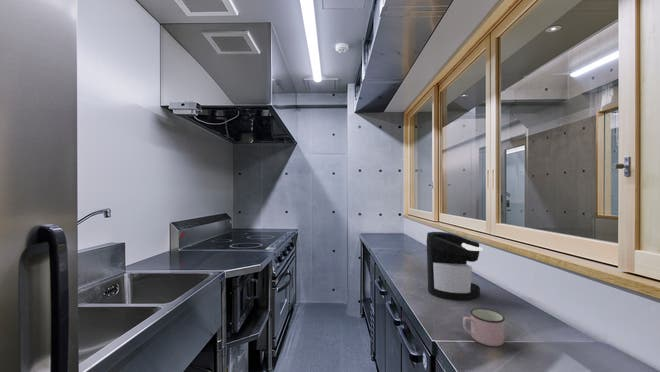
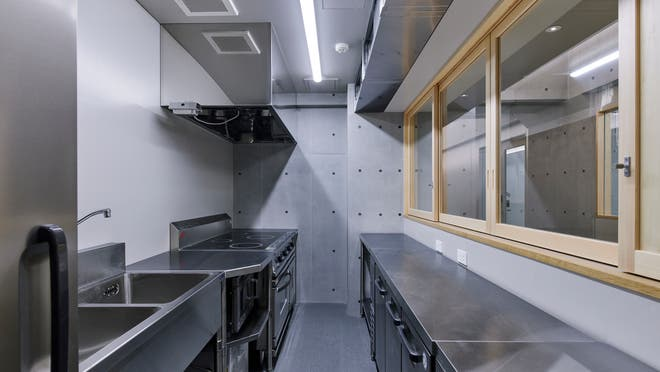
- mug [462,307,506,347]
- coffee maker [426,231,484,302]
